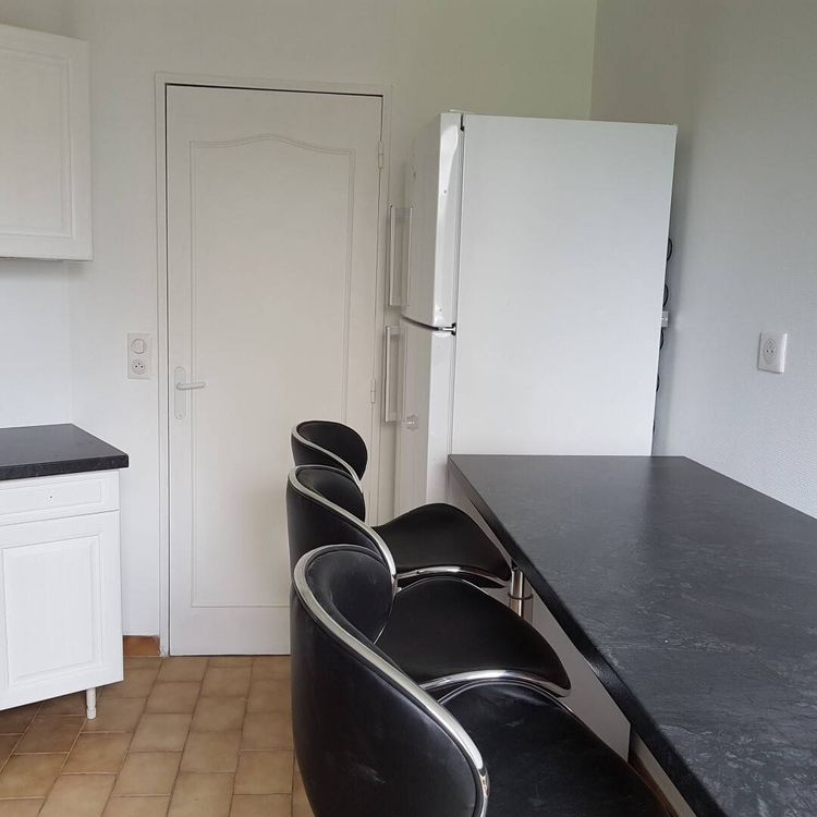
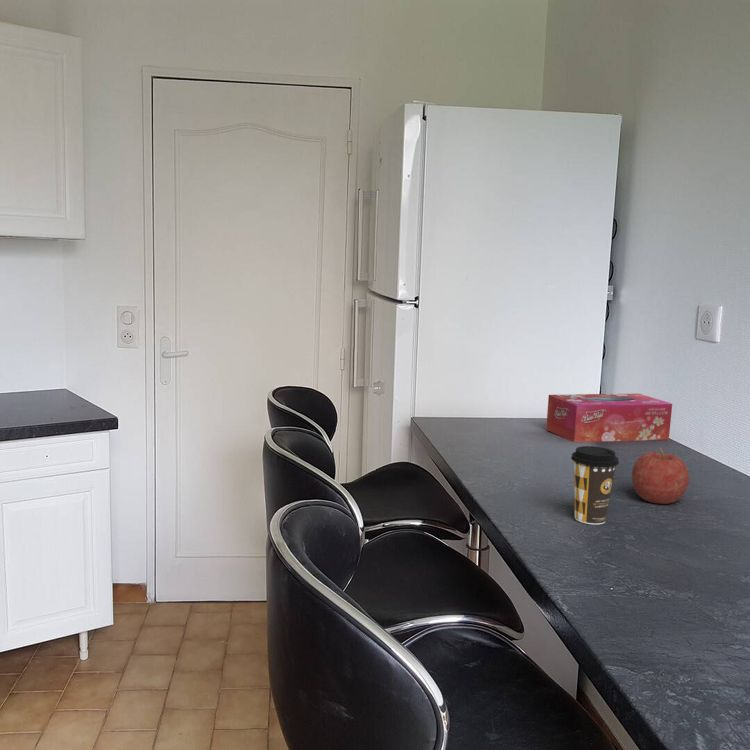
+ coffee cup [570,445,620,526]
+ fruit [631,447,690,505]
+ tissue box [545,393,673,443]
